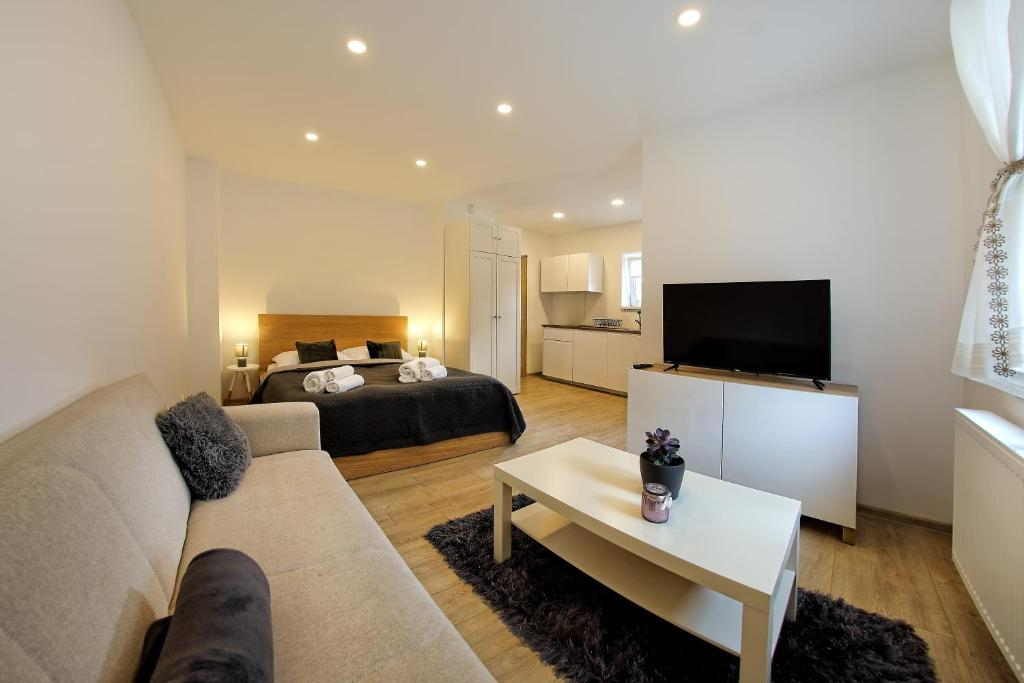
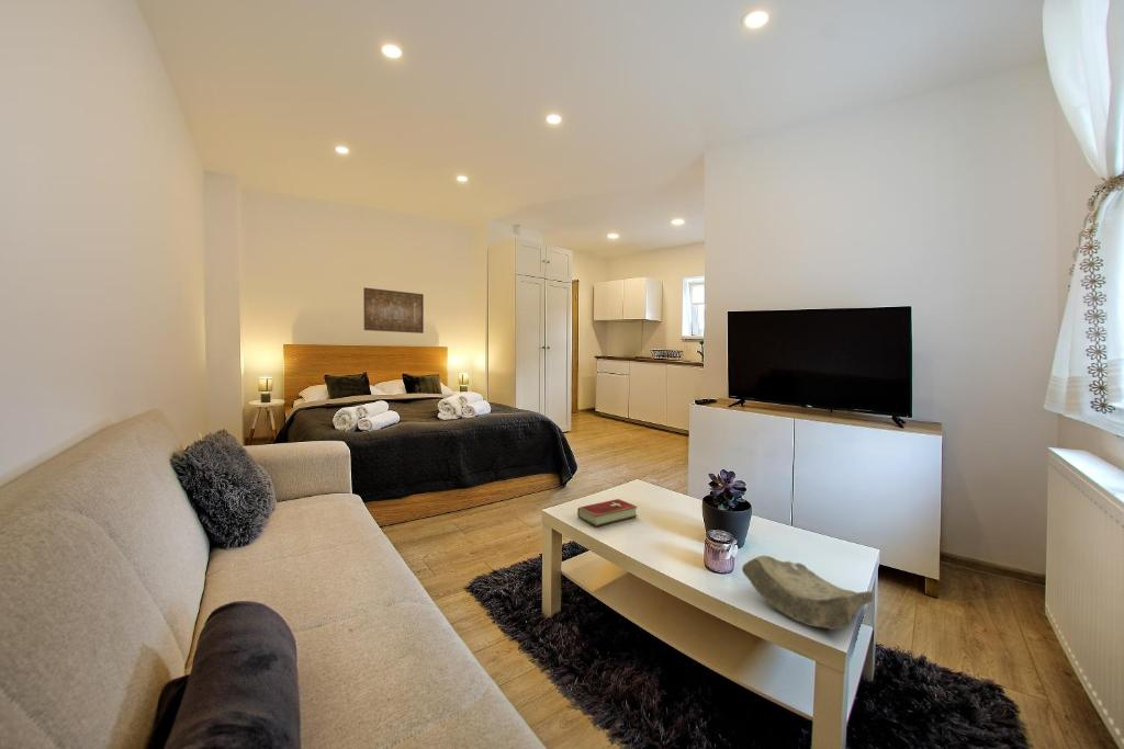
+ decorative bowl [741,555,874,631]
+ wall art [362,286,425,334]
+ hardcover book [576,498,639,527]
